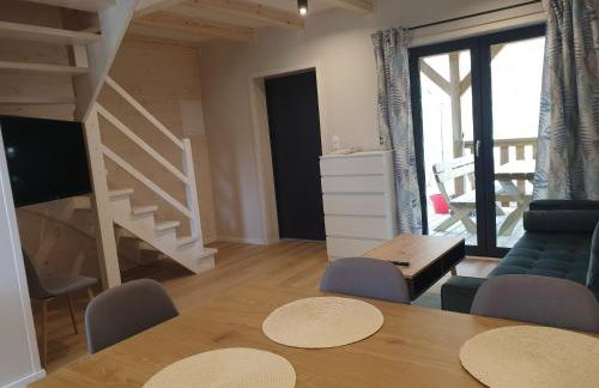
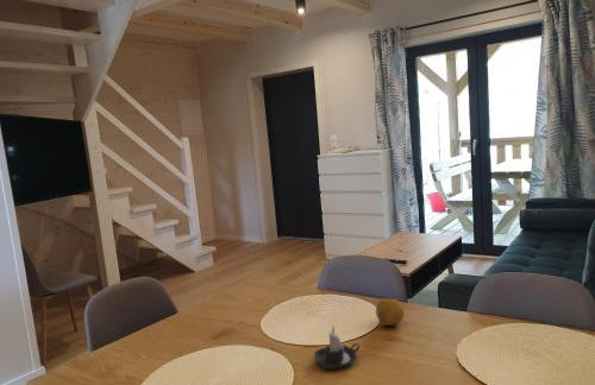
+ fruit [375,297,406,327]
+ candle [313,326,361,371]
